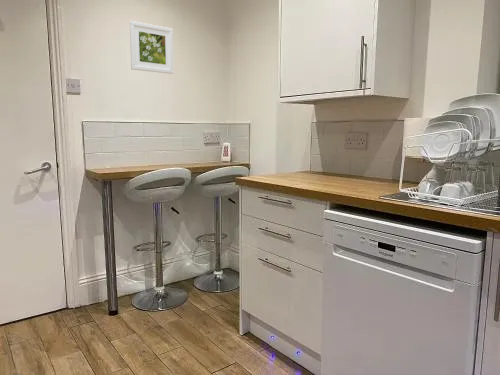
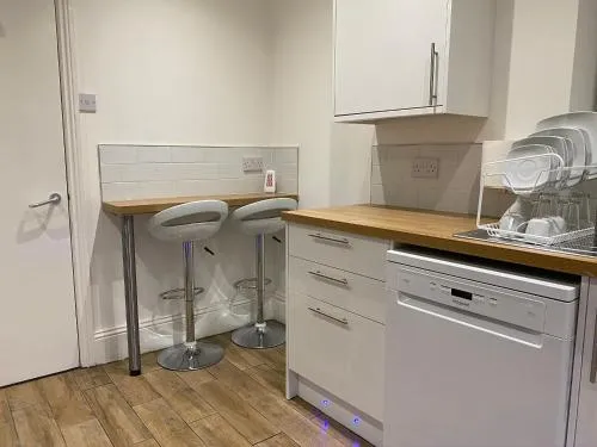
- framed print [128,20,174,75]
